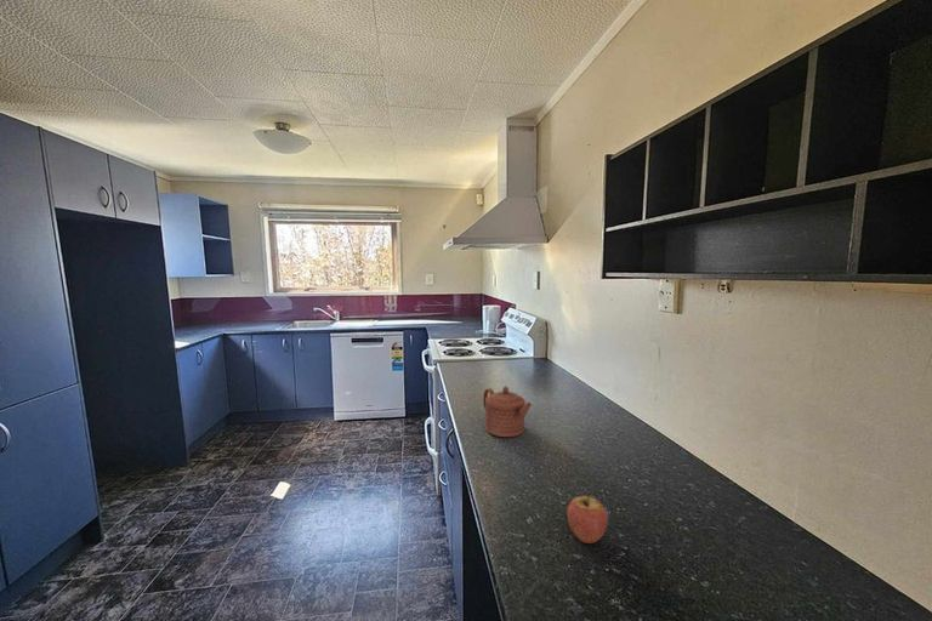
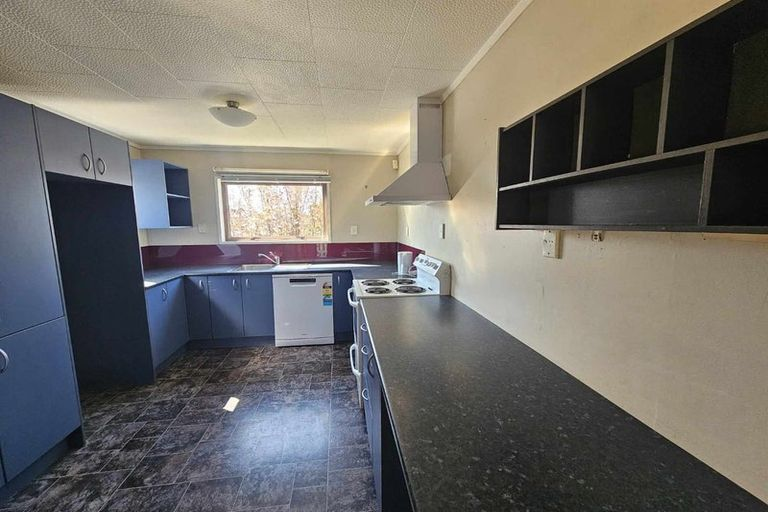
- fruit [567,494,609,545]
- teapot [482,386,533,438]
